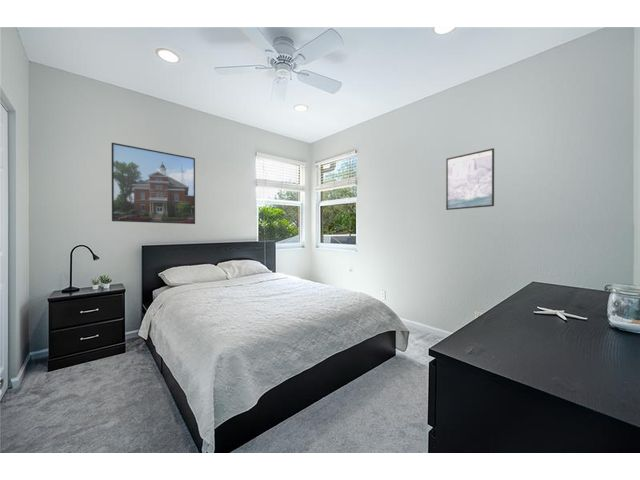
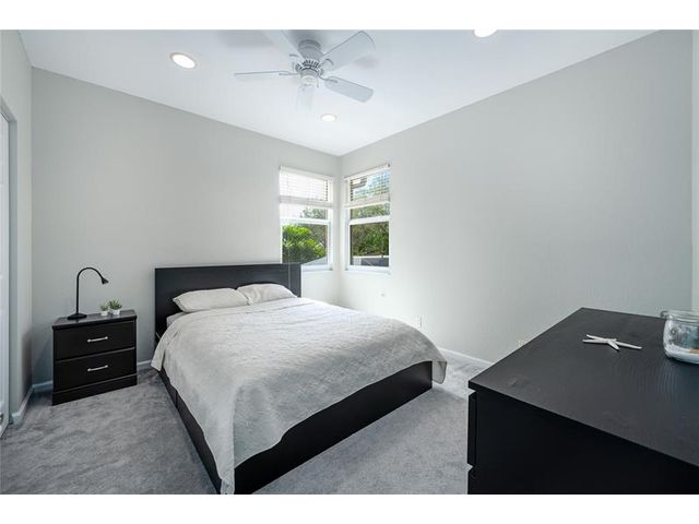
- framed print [111,142,196,225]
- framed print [445,147,495,211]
